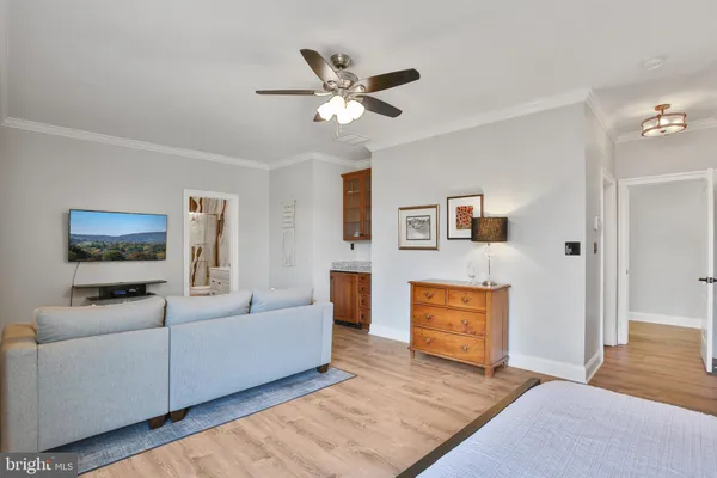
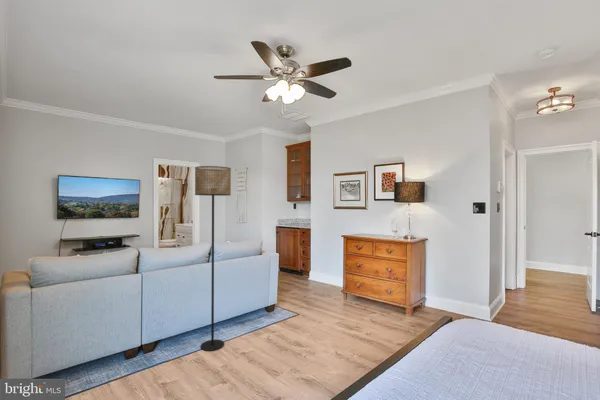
+ floor lamp [194,165,232,352]
